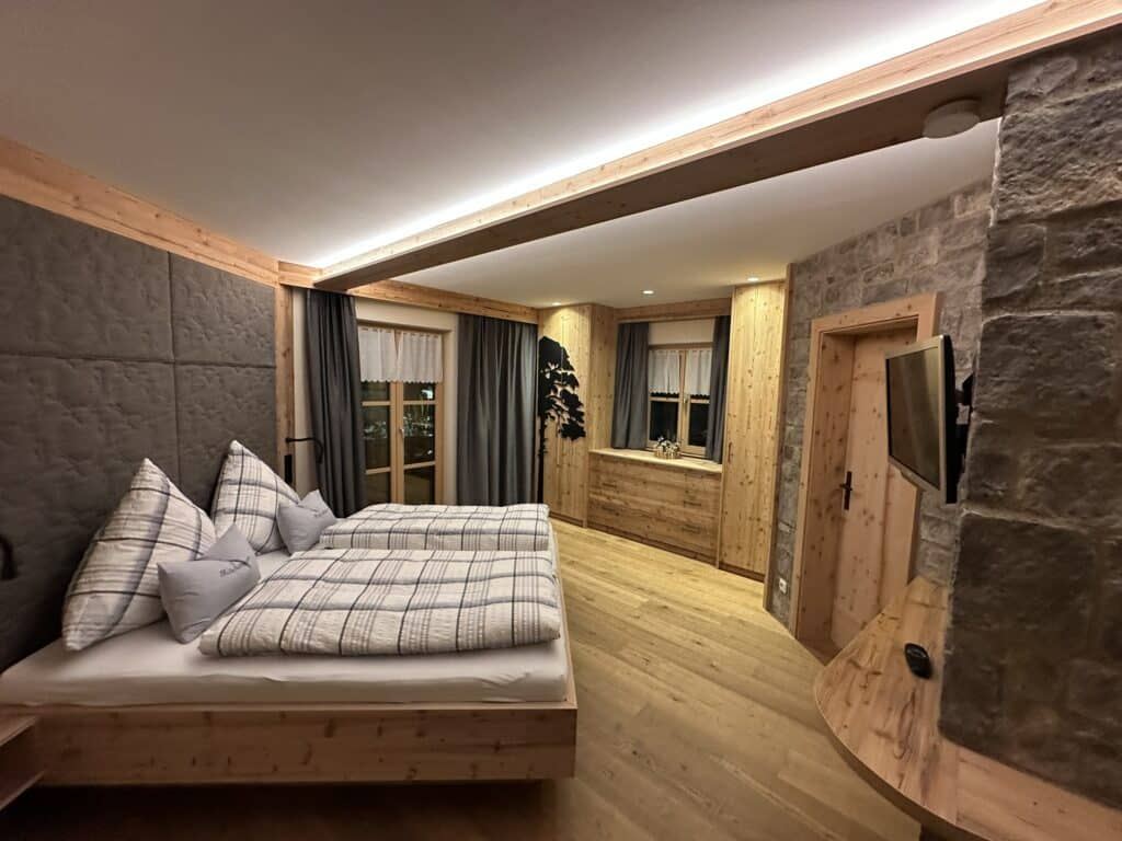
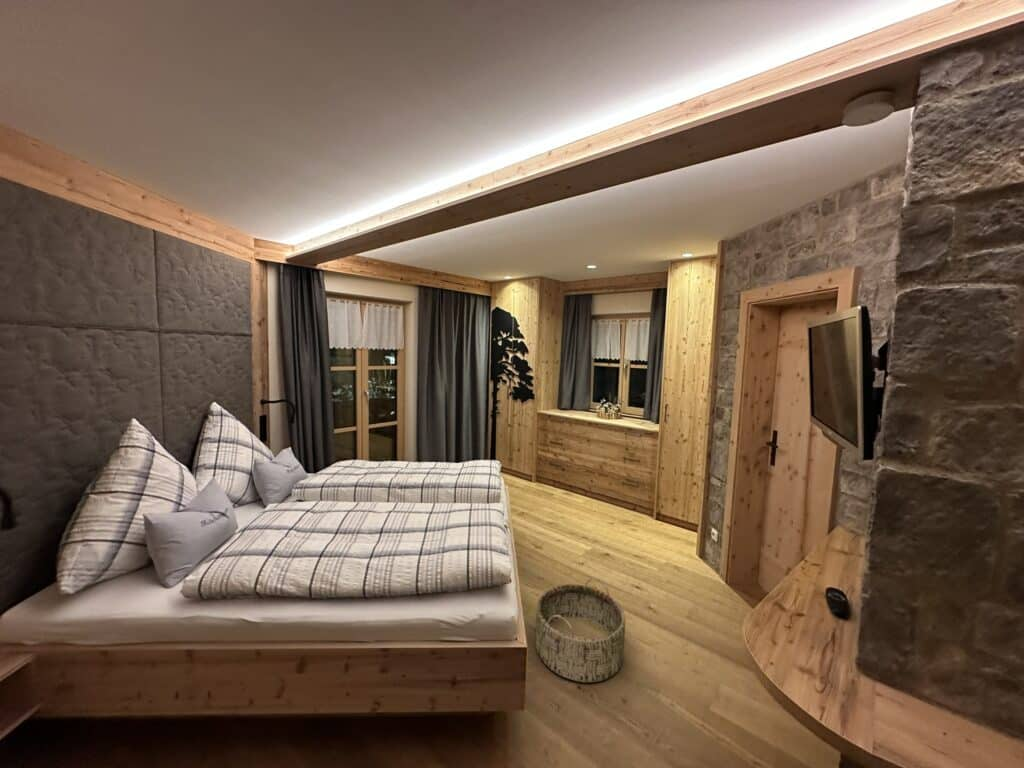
+ basket [534,577,626,683]
